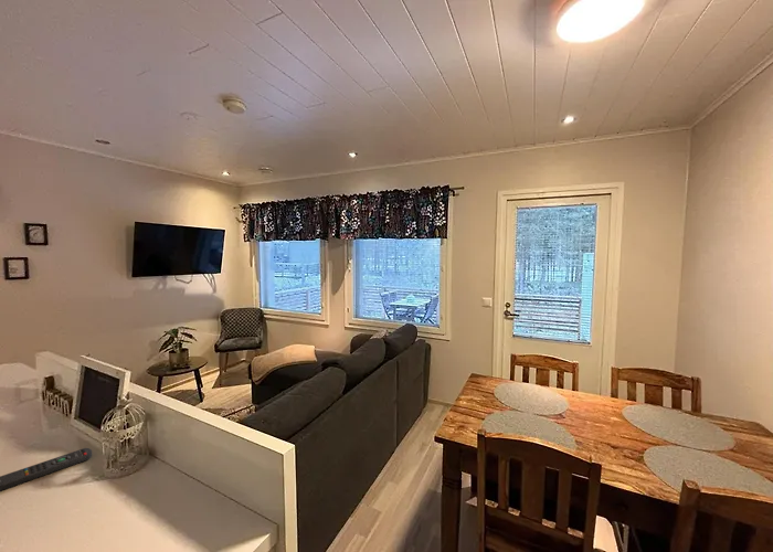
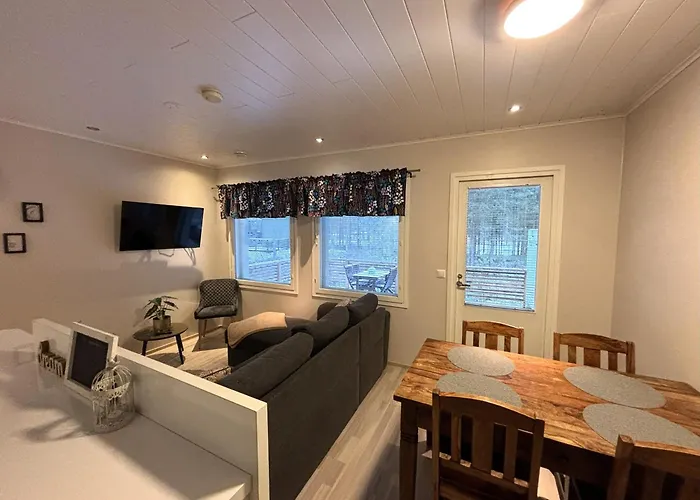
- remote control [0,447,93,492]
